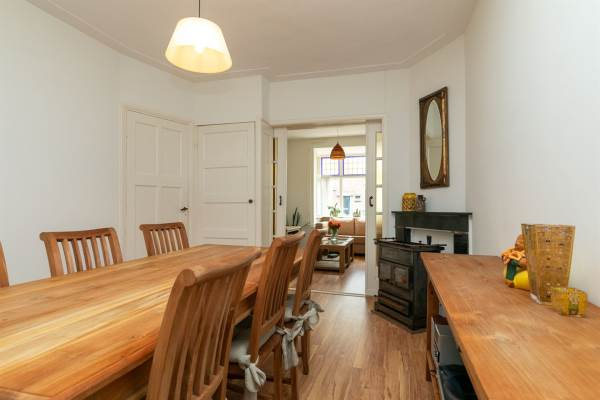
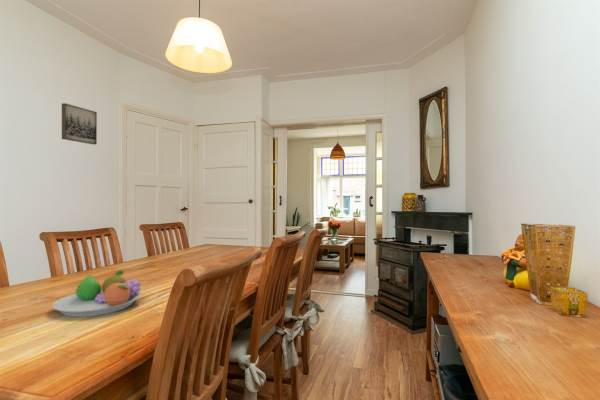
+ fruit bowl [51,269,142,318]
+ wall art [61,102,98,146]
